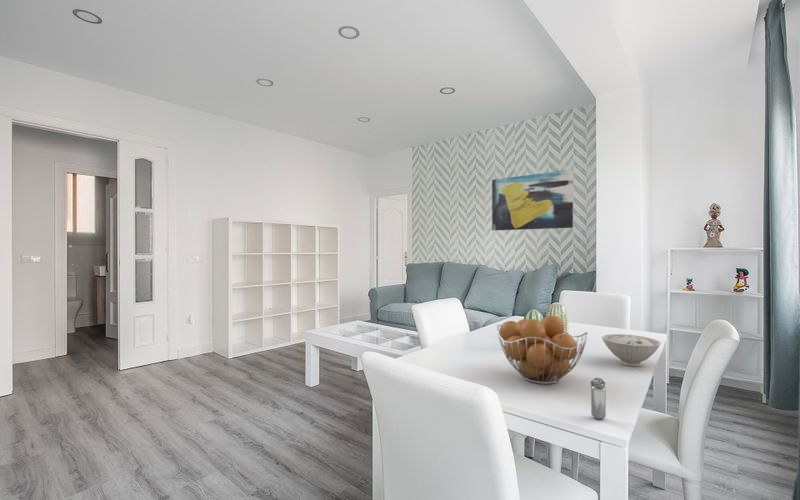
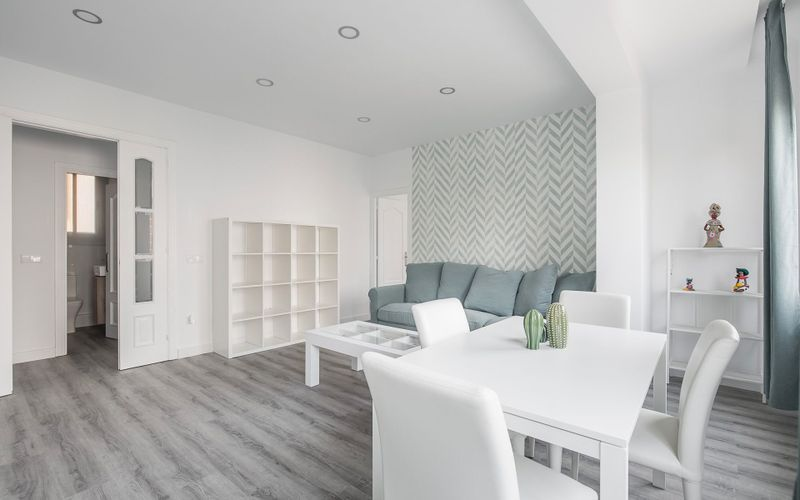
- wall art [491,169,574,231]
- shaker [589,377,607,420]
- fruit basket [496,314,589,385]
- bowl [601,333,662,367]
